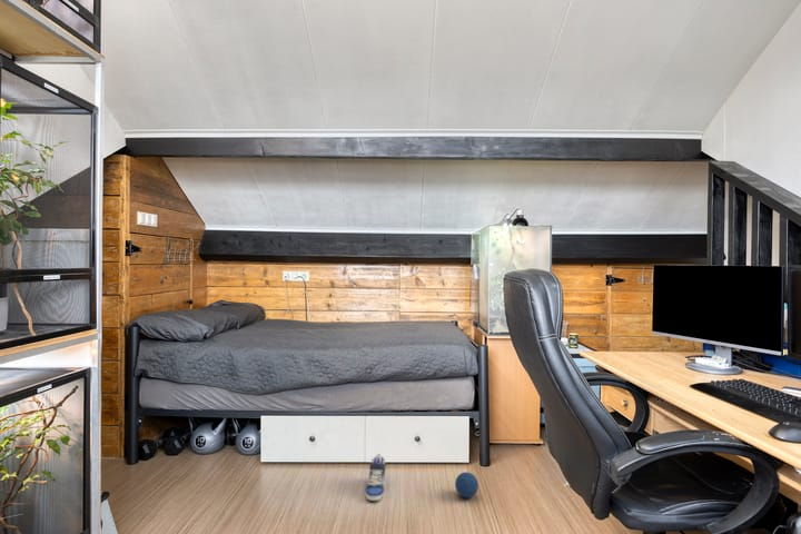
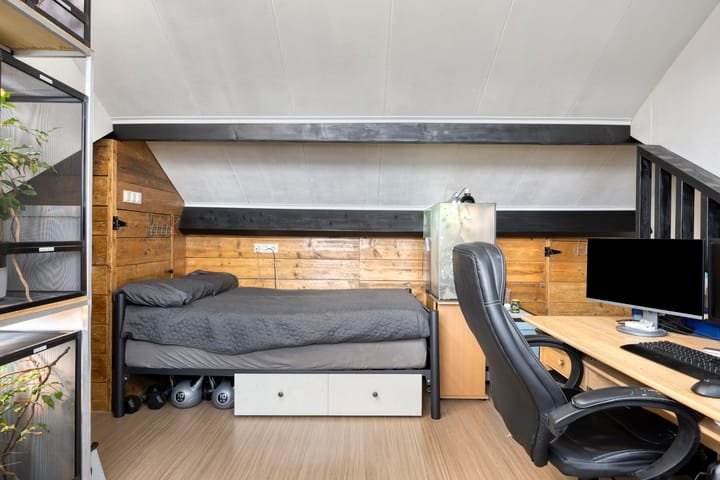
- ball [454,472,479,498]
- sneaker [364,453,387,502]
